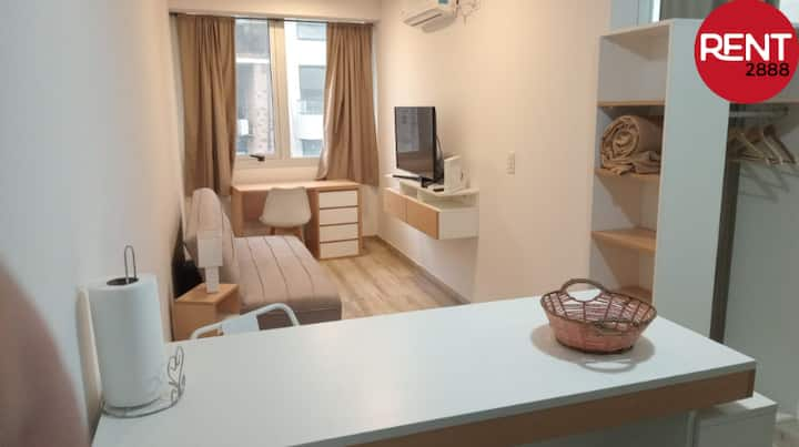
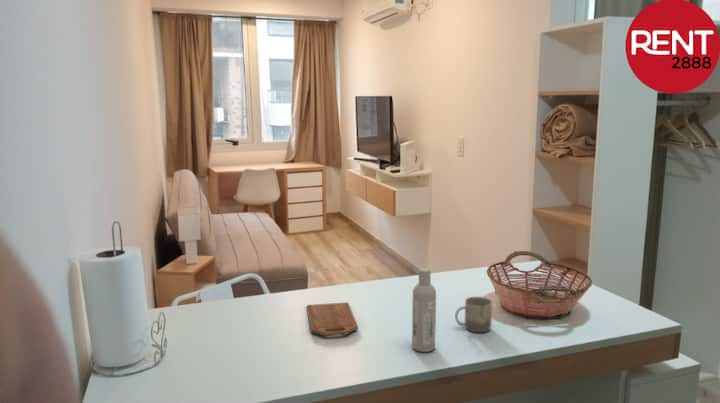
+ bottle [411,267,437,353]
+ cup [454,296,493,333]
+ cutting board [306,301,359,337]
